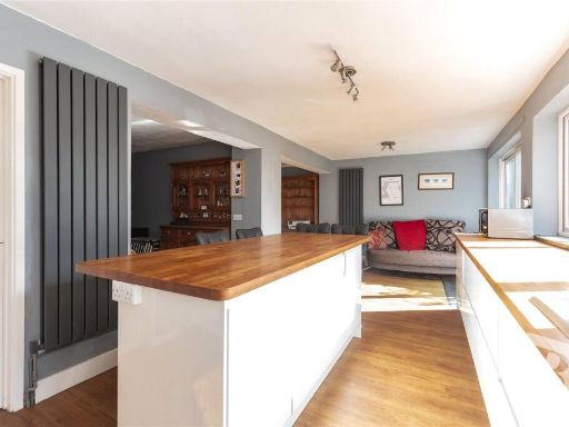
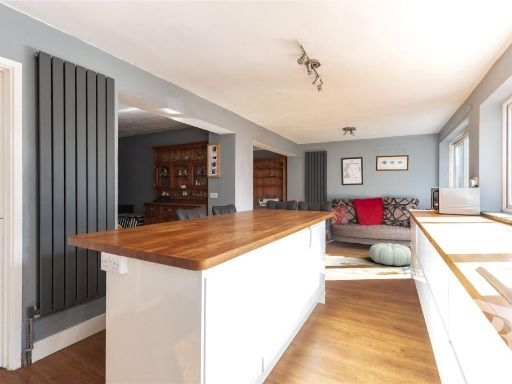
+ pouf [368,242,412,267]
